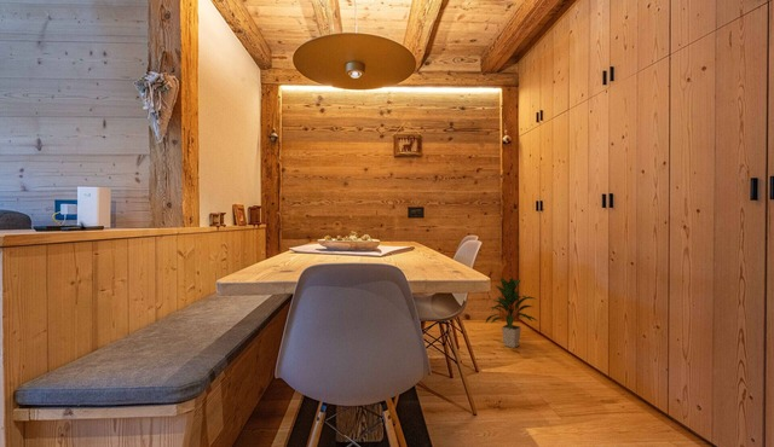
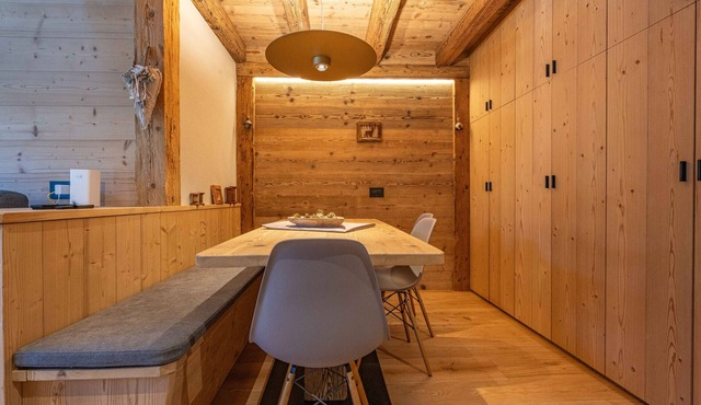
- indoor plant [485,275,538,349]
